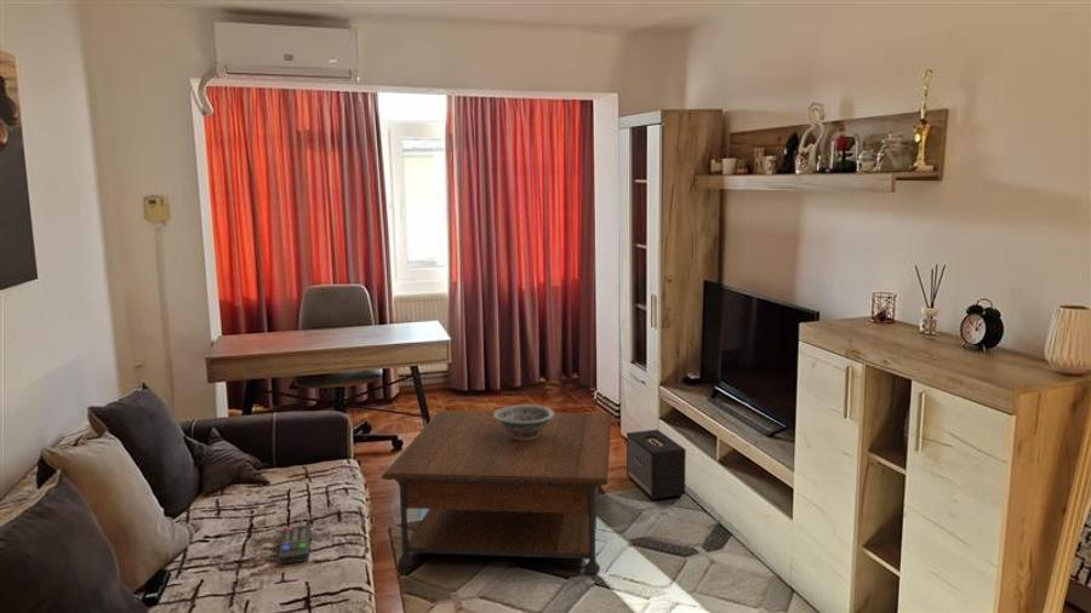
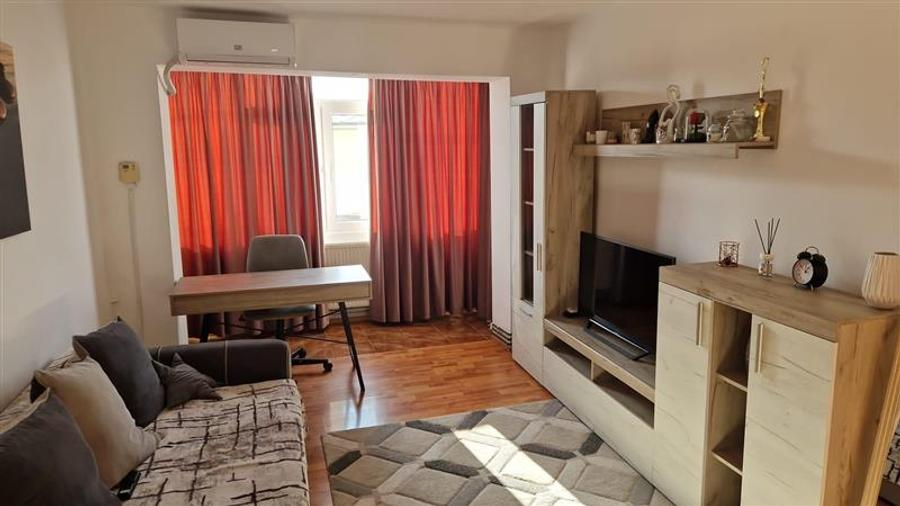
- remote control [278,525,312,566]
- speaker [626,429,687,502]
- decorative bowl [495,403,556,440]
- coffee table [381,409,612,574]
